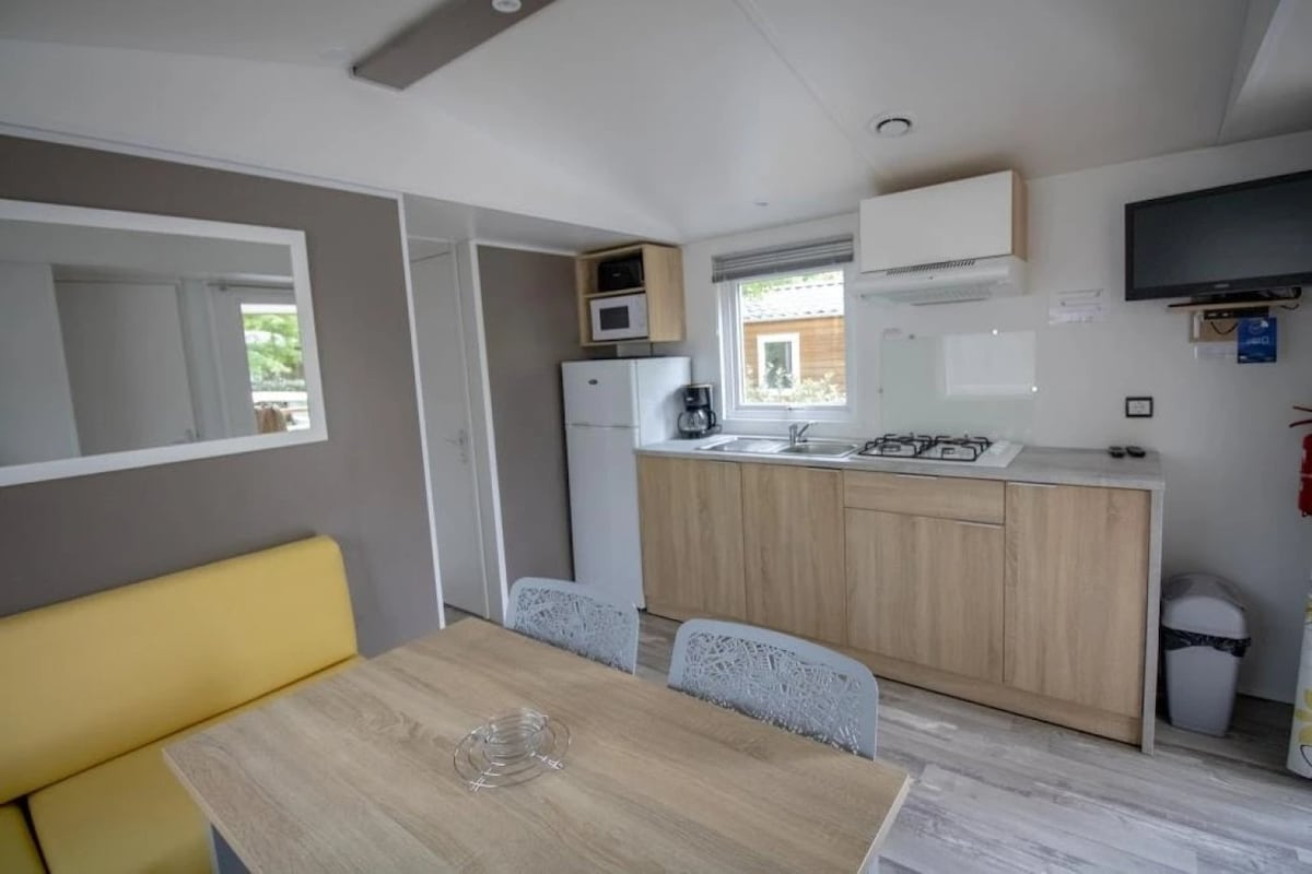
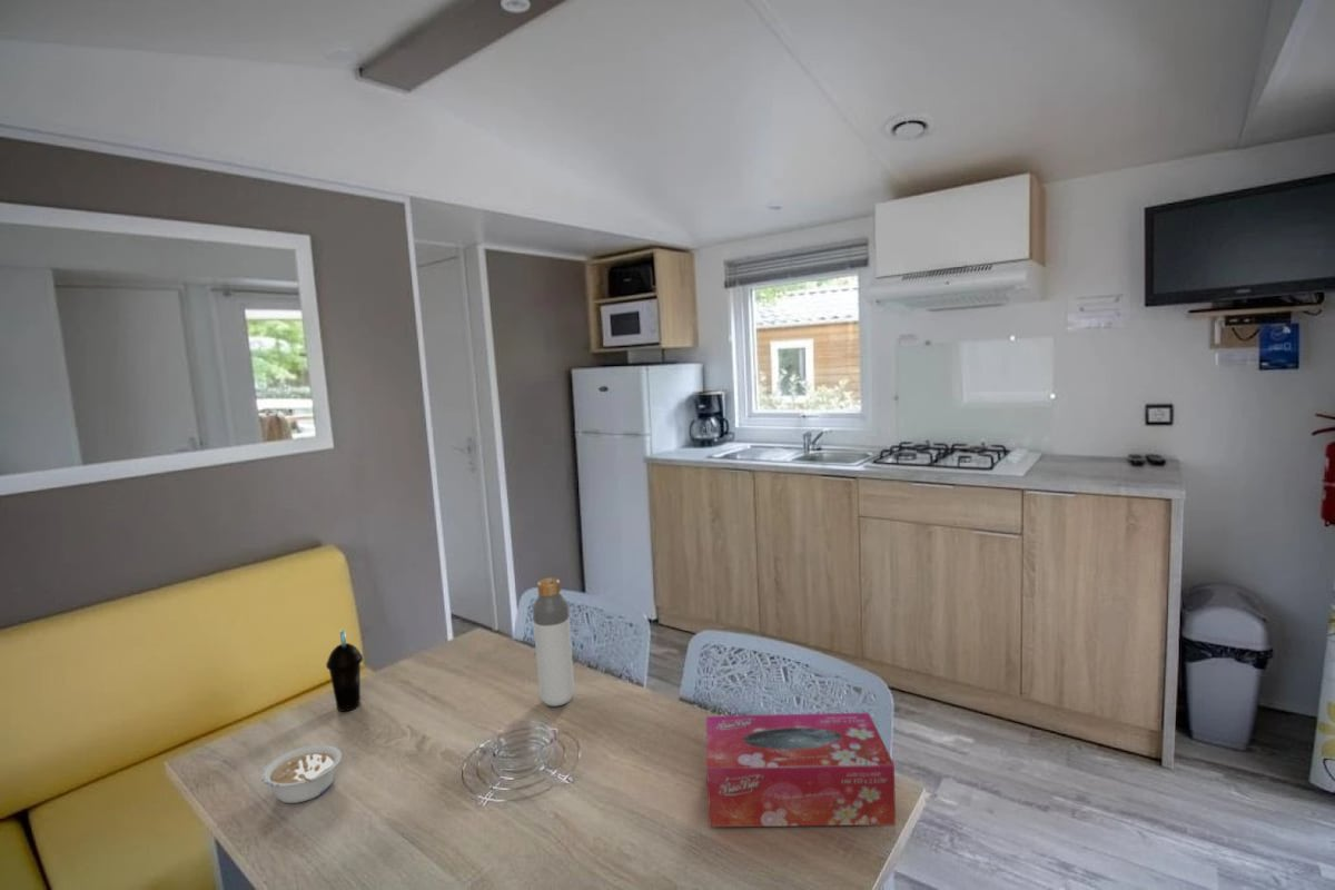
+ bottle [532,576,575,708]
+ legume [259,744,343,804]
+ tissue box [705,712,897,828]
+ cup [325,630,364,712]
